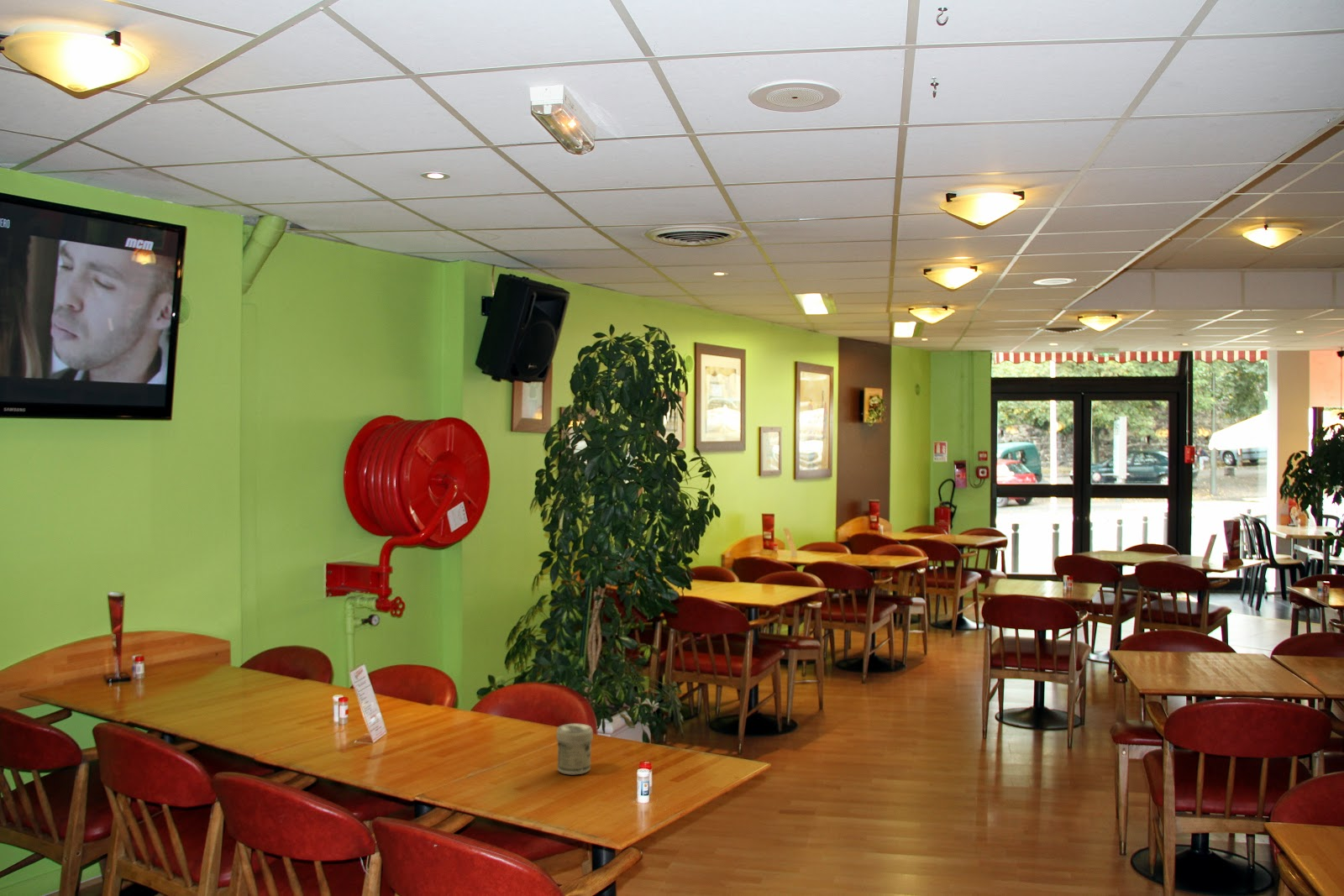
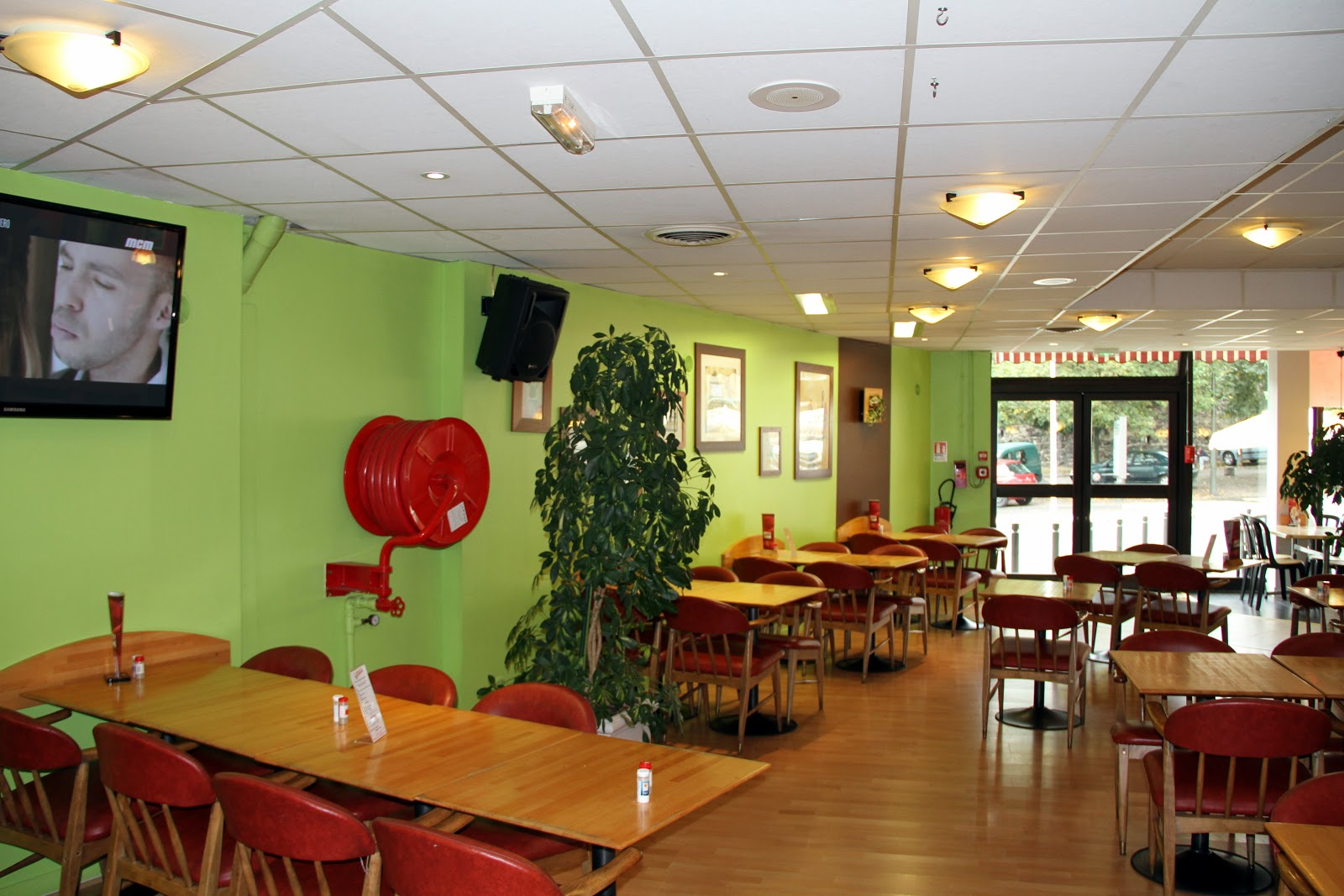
- jar [555,723,594,775]
